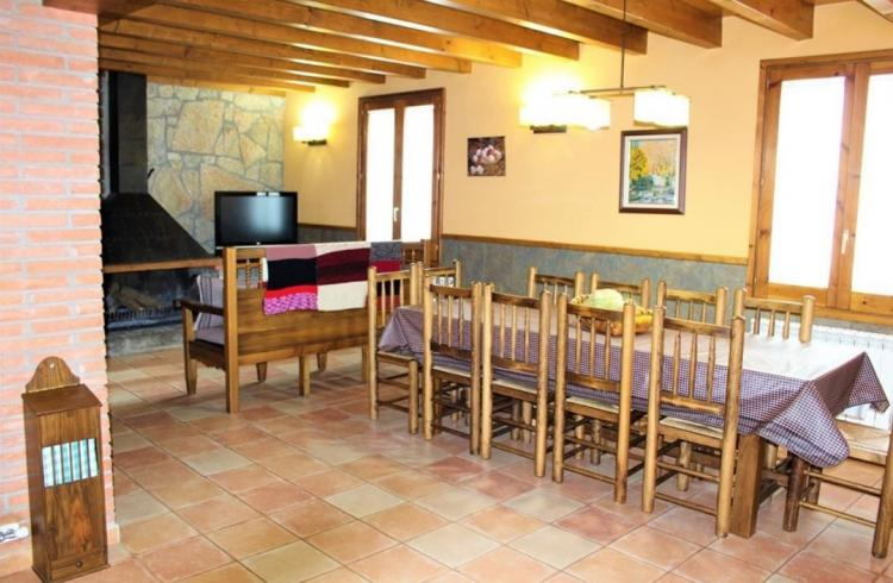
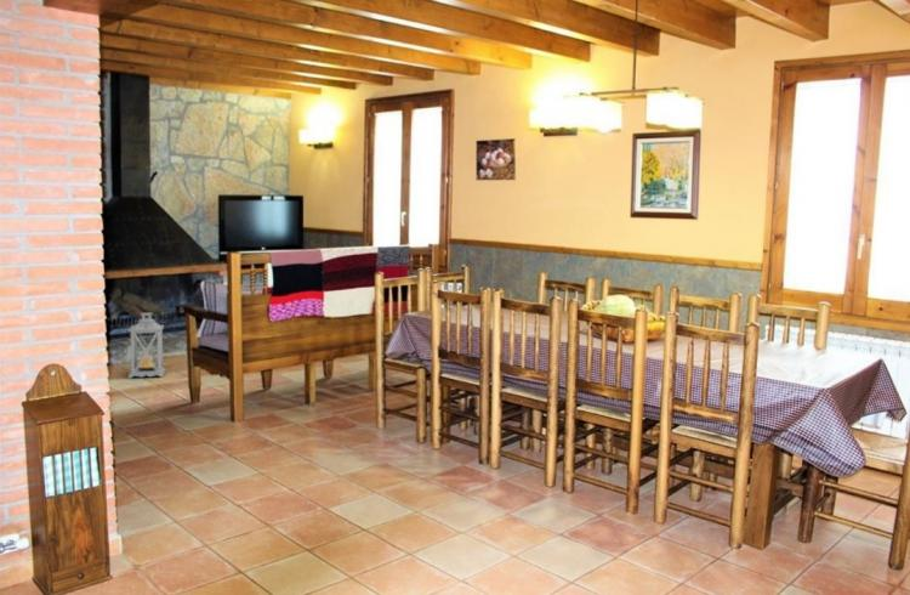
+ lantern [127,312,166,379]
